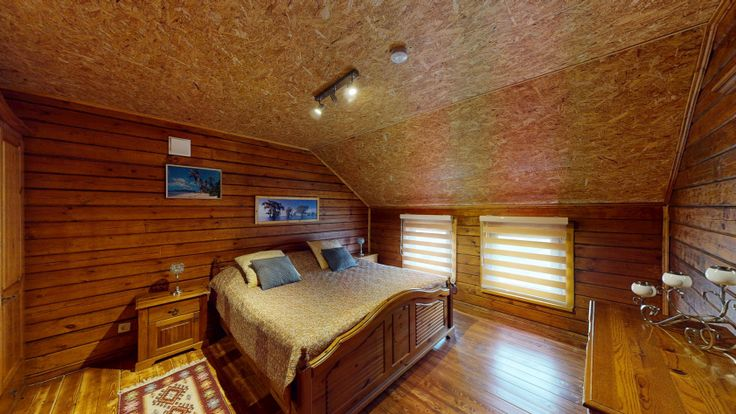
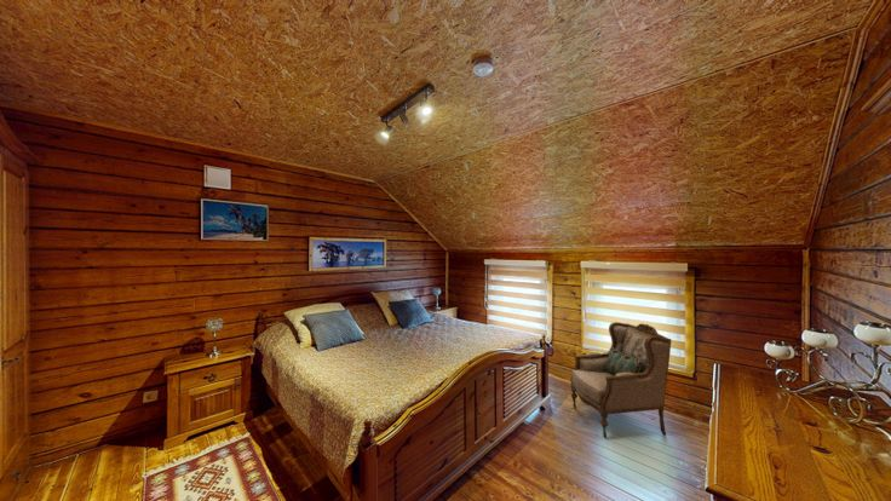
+ armchair [569,321,673,439]
